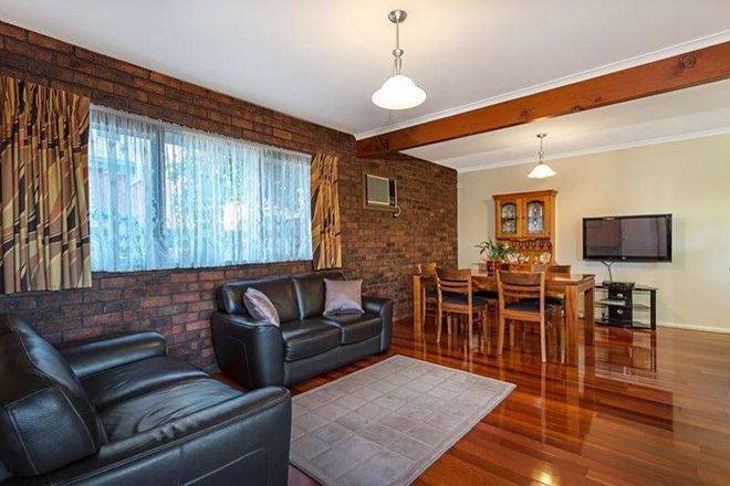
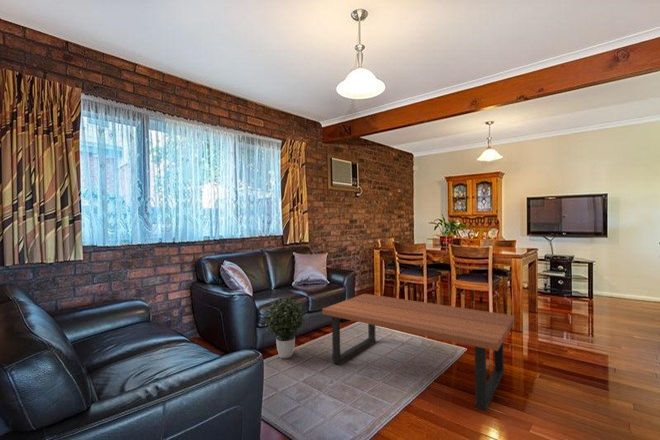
+ potted plant [263,296,307,359]
+ coffee table [321,293,516,412]
